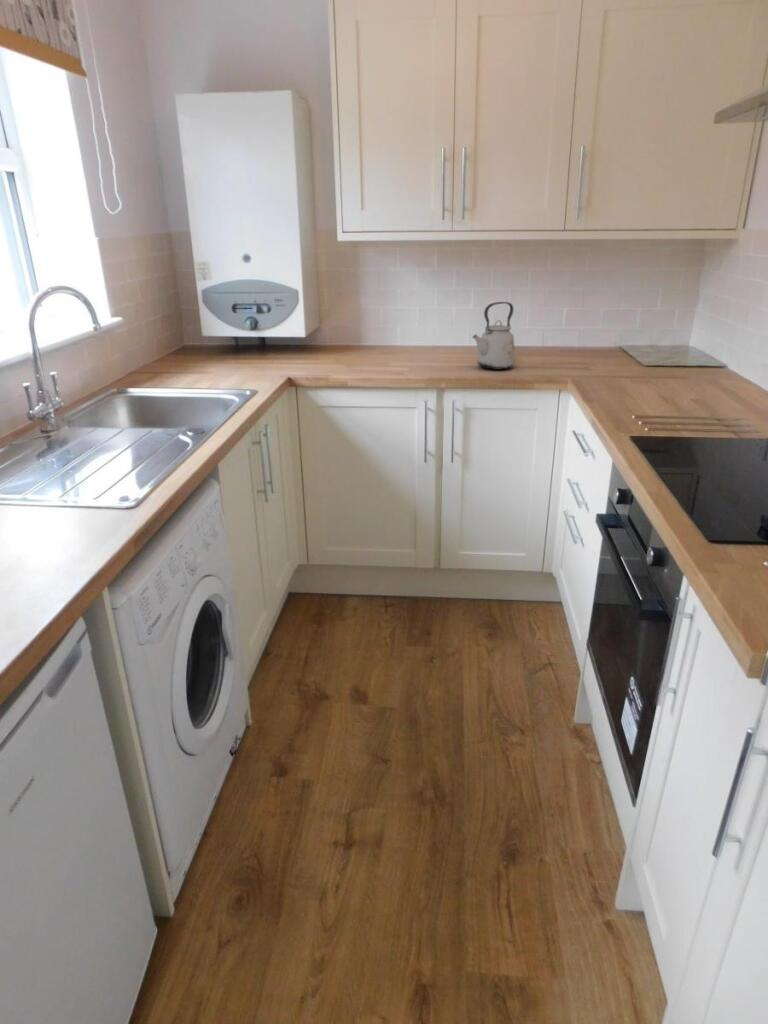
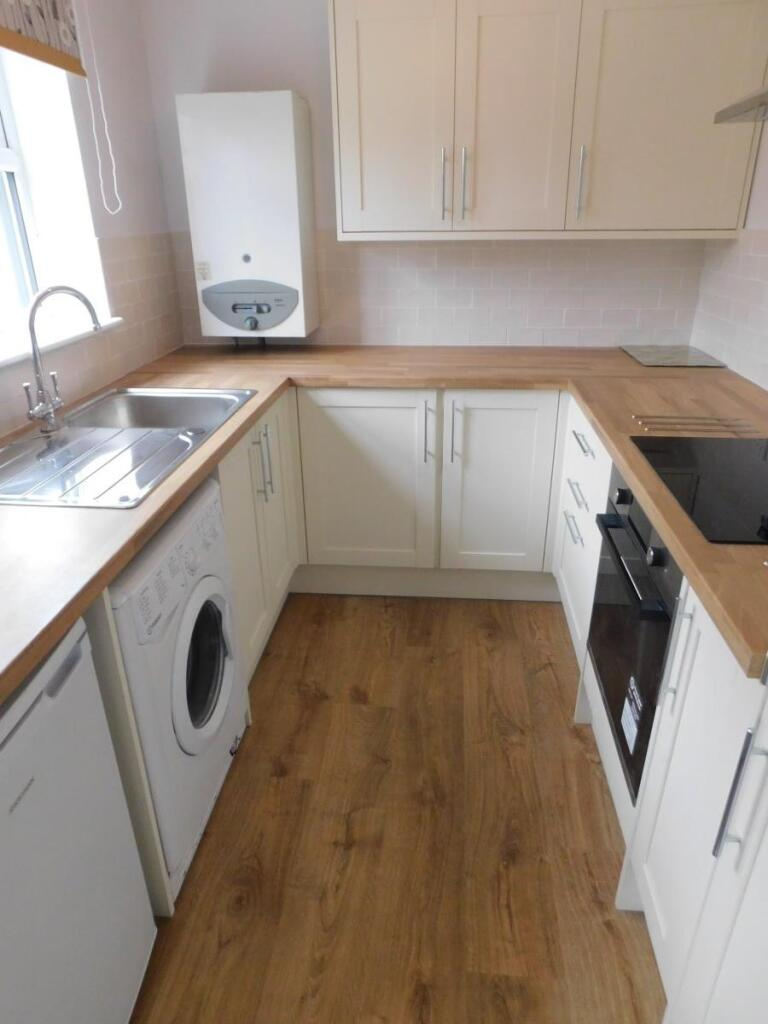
- kettle [472,301,516,371]
